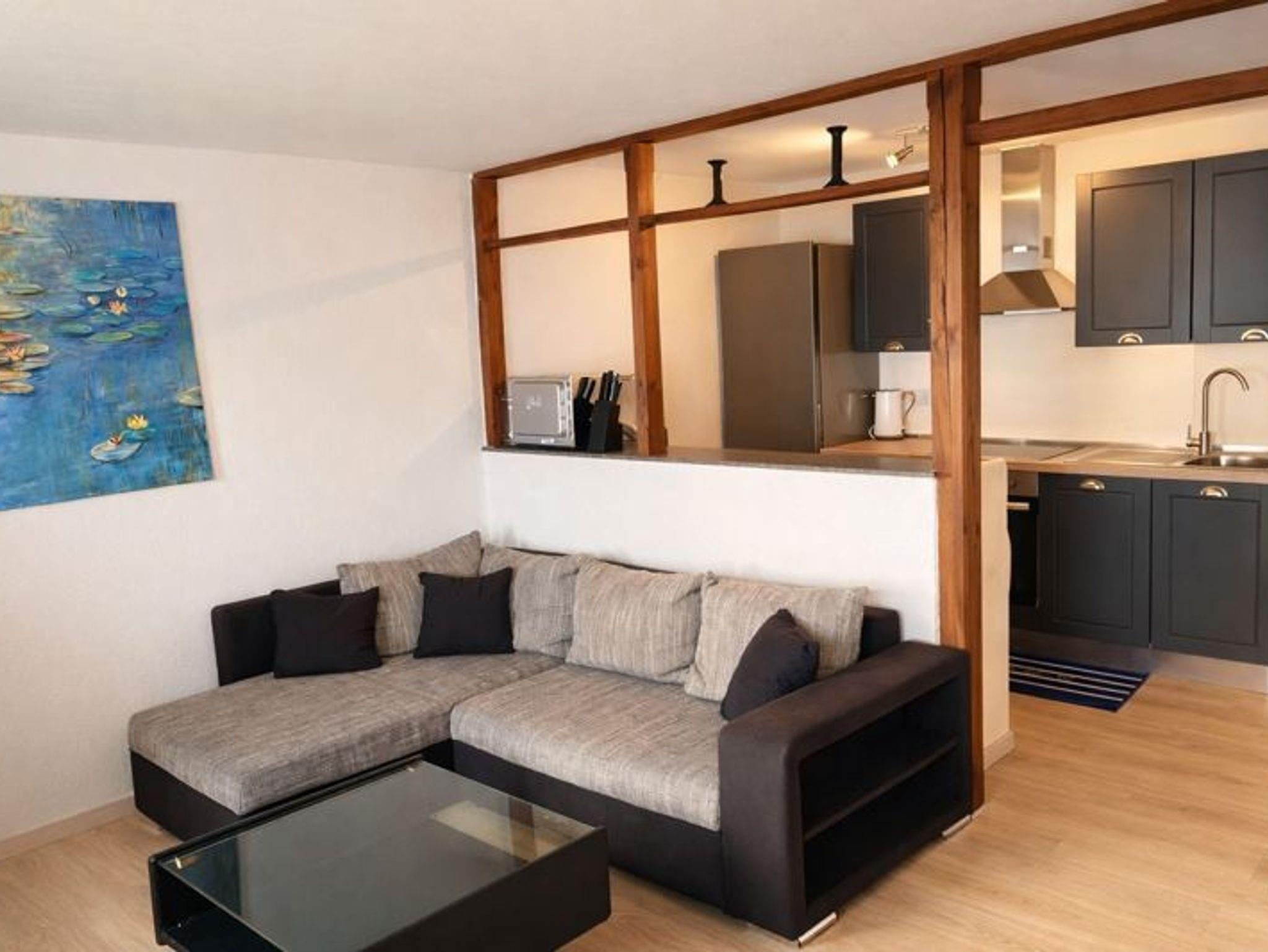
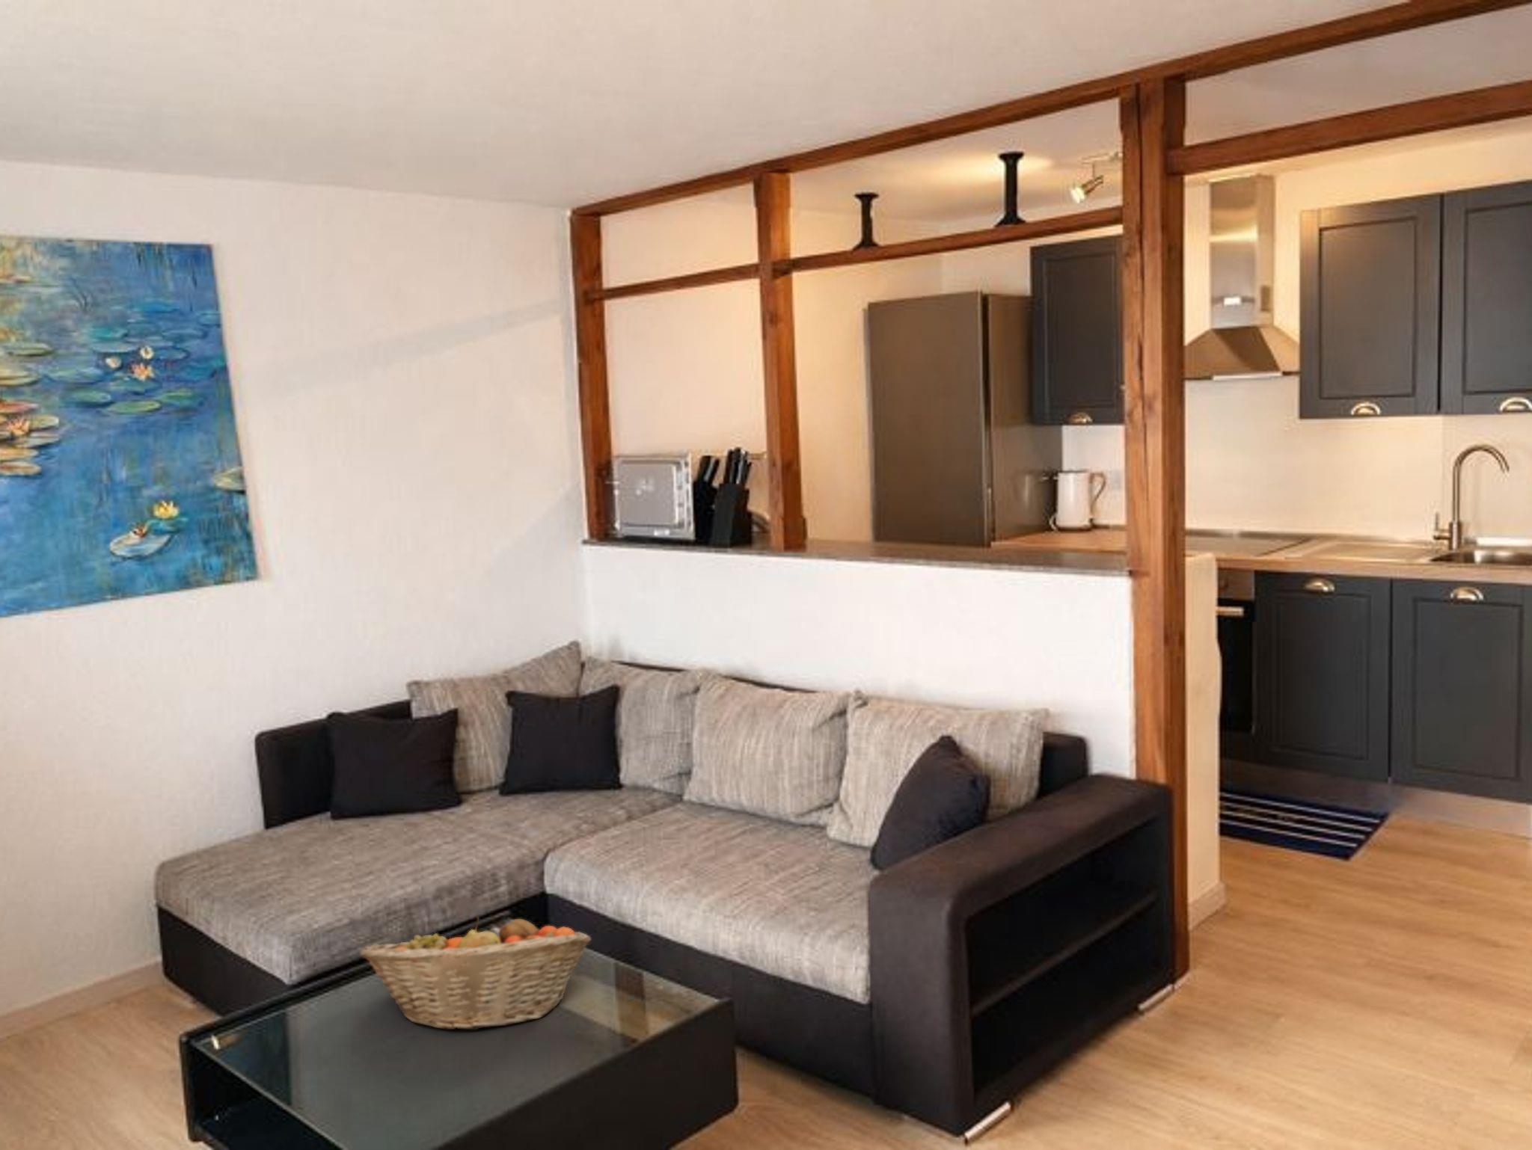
+ fruit basket [359,916,592,1032]
